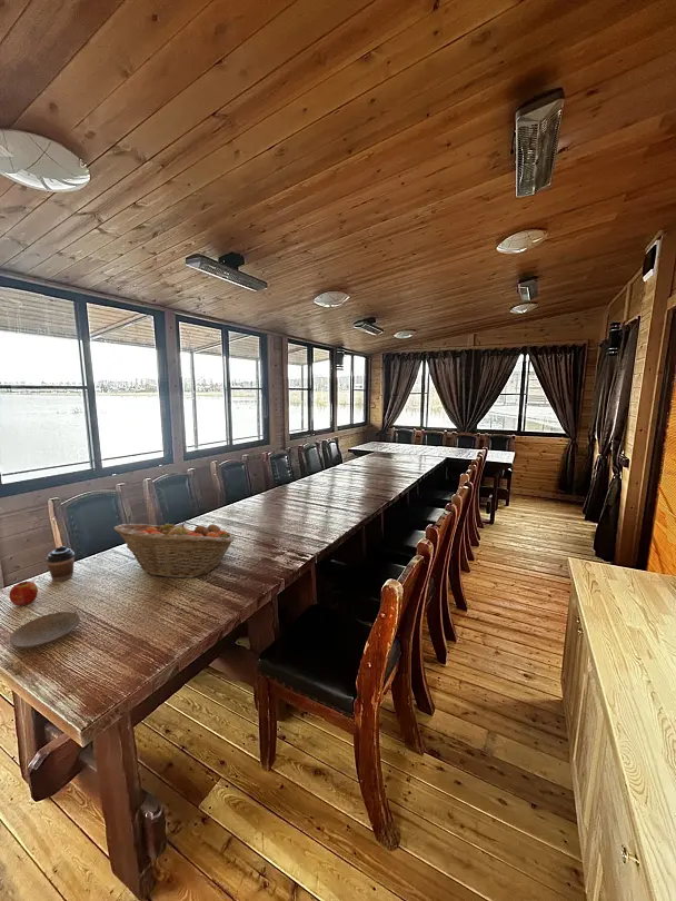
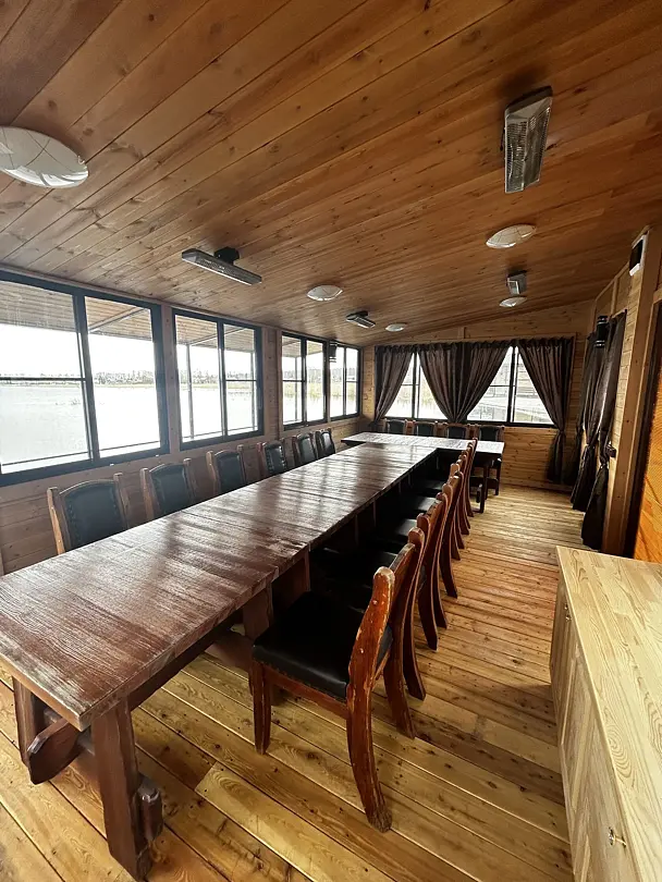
- coffee cup [46,545,76,583]
- plate [9,611,81,650]
- apple [9,581,39,606]
- fruit basket [113,519,237,580]
